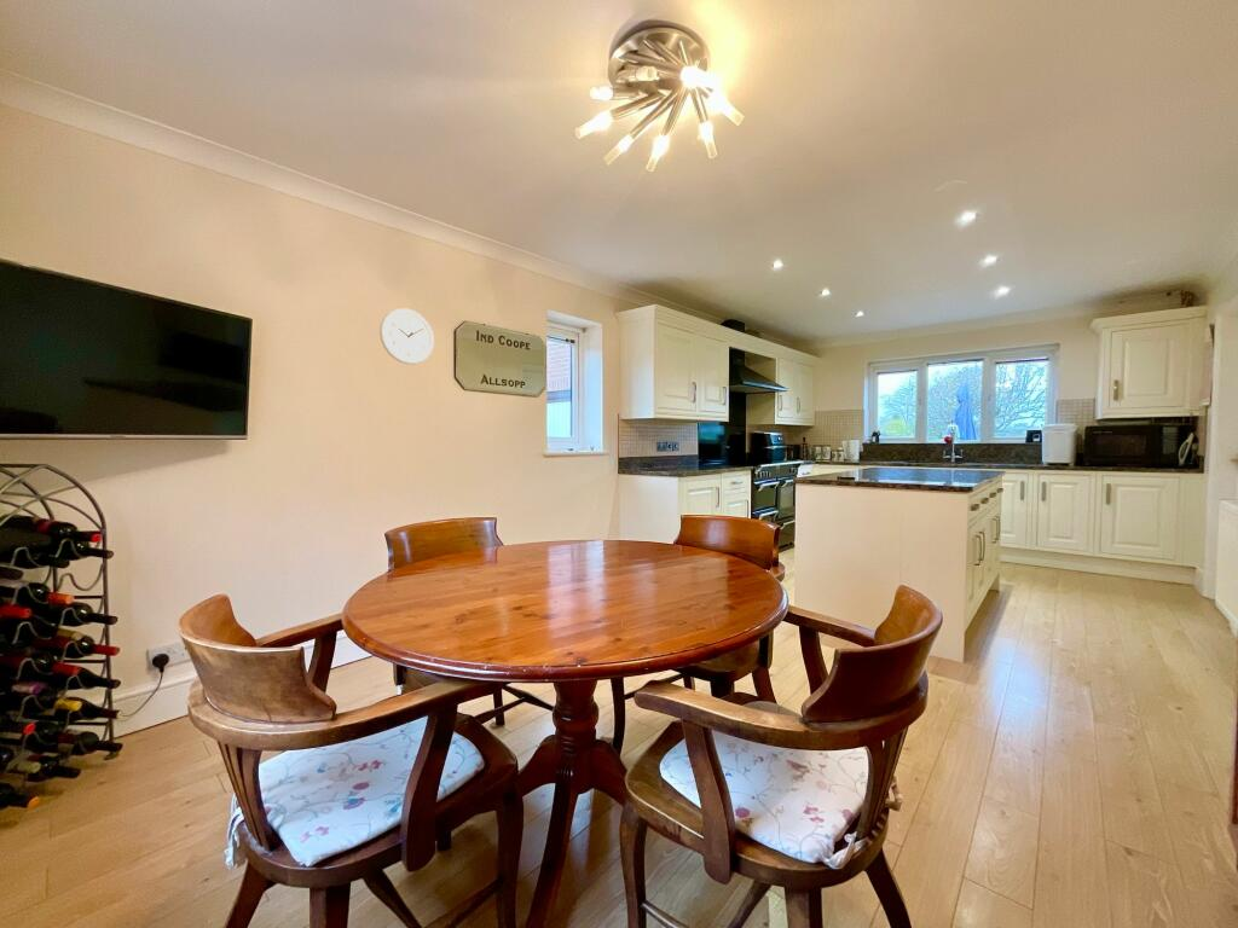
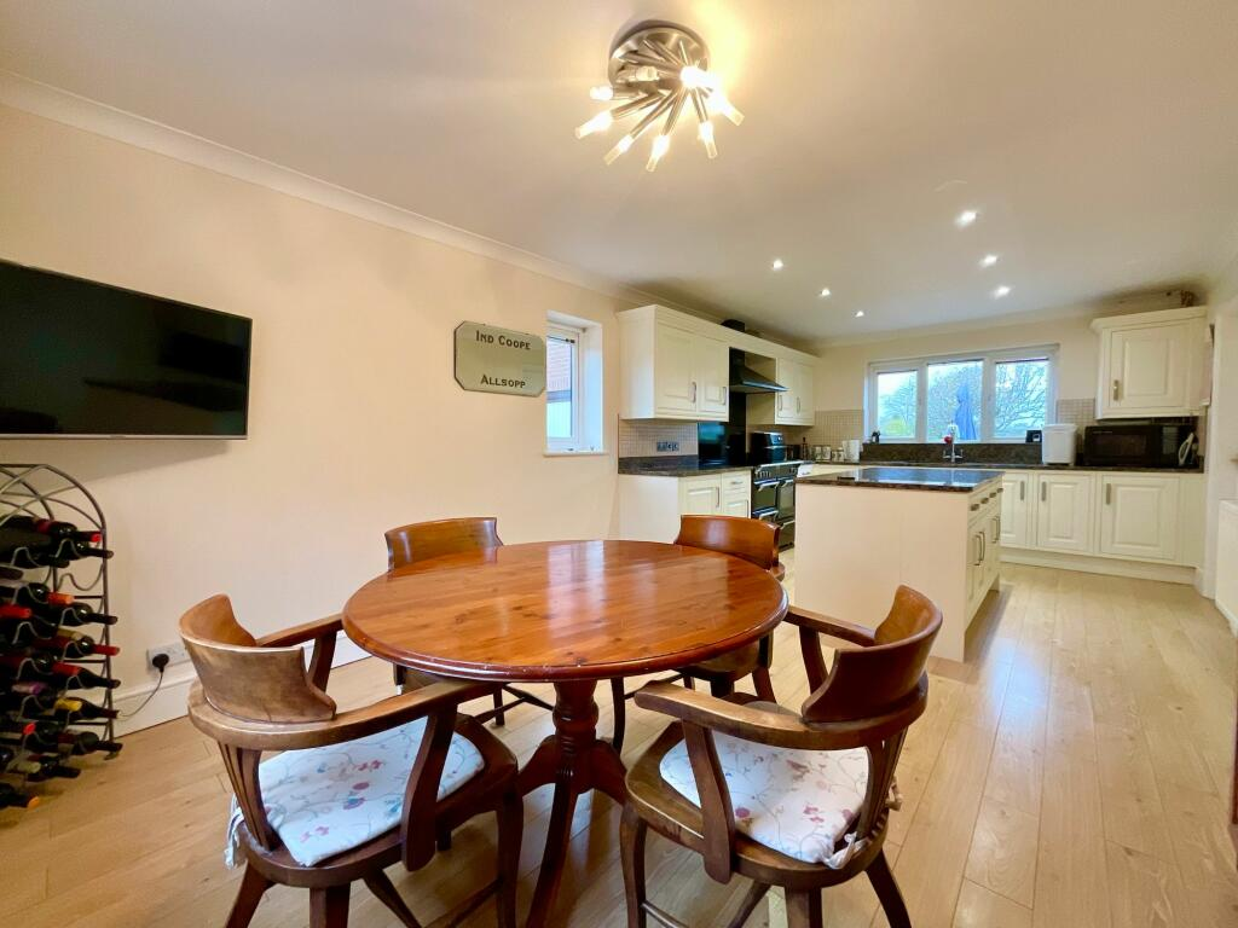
- wall clock [378,307,435,365]
